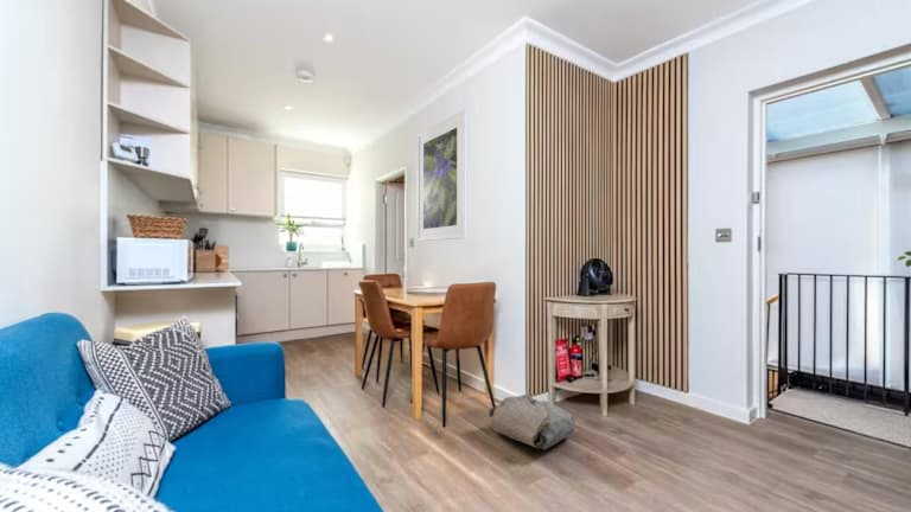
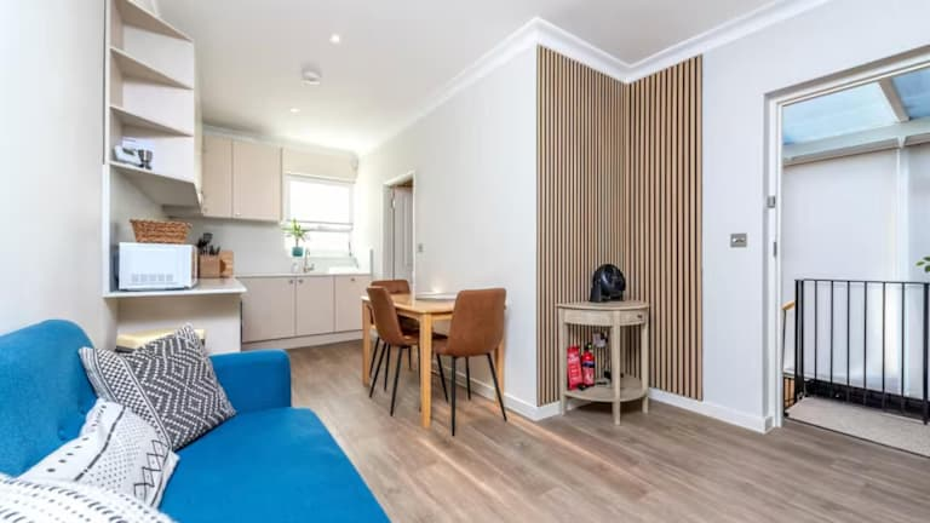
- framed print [416,108,467,243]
- bag [488,393,576,450]
